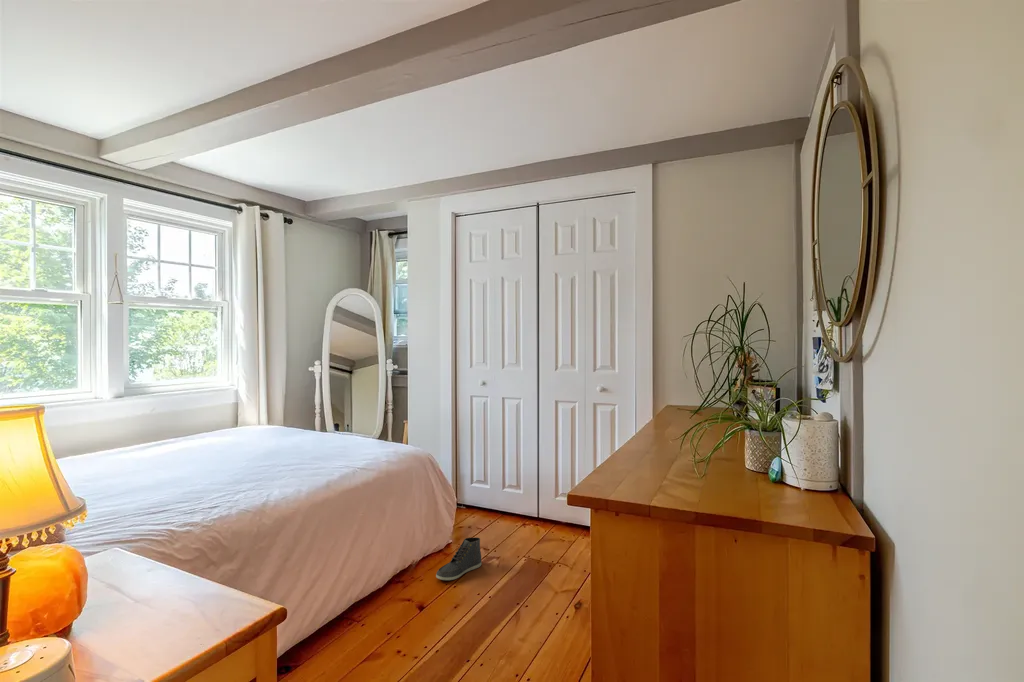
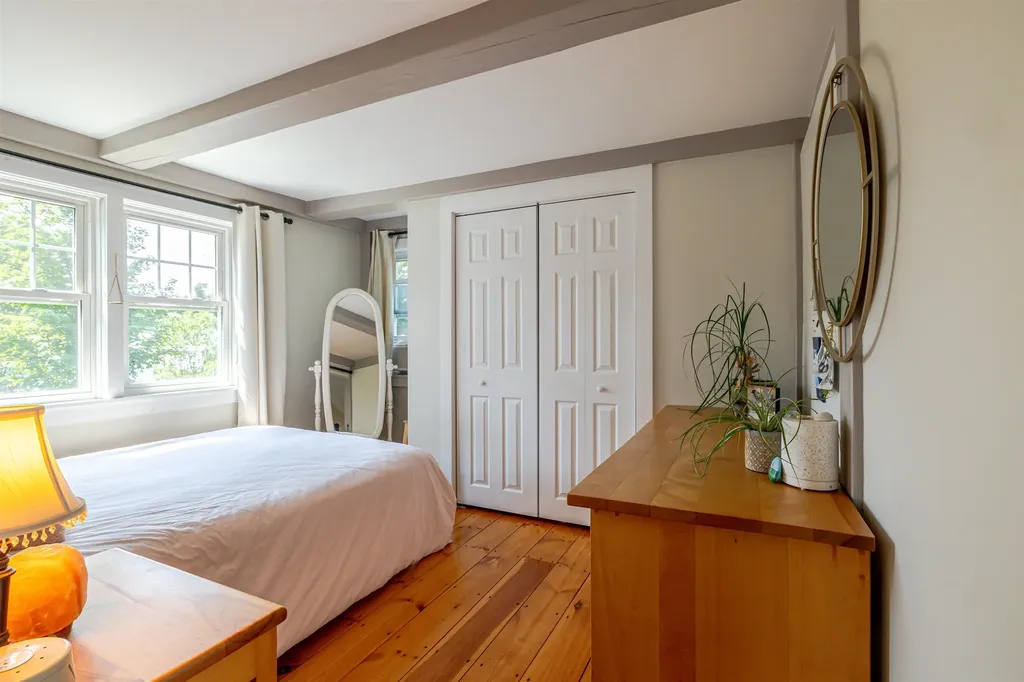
- sneaker [435,537,482,581]
